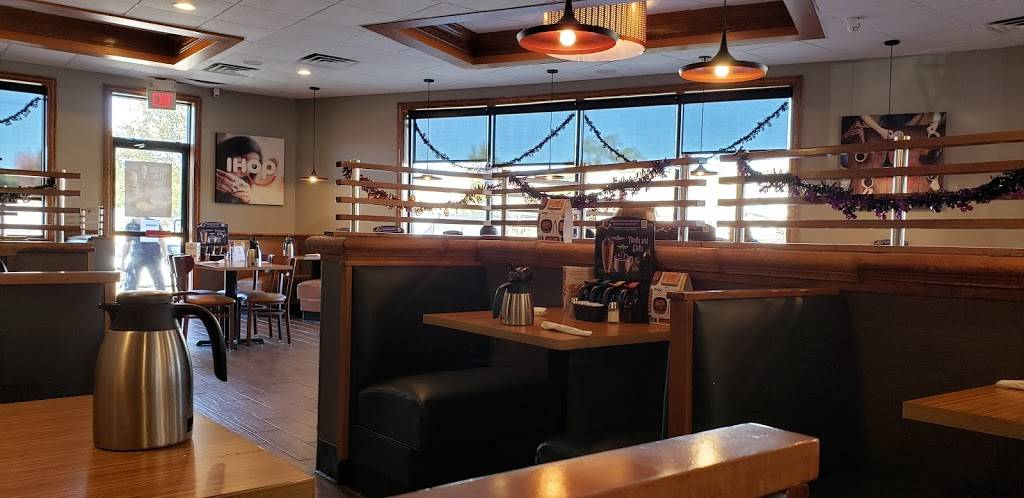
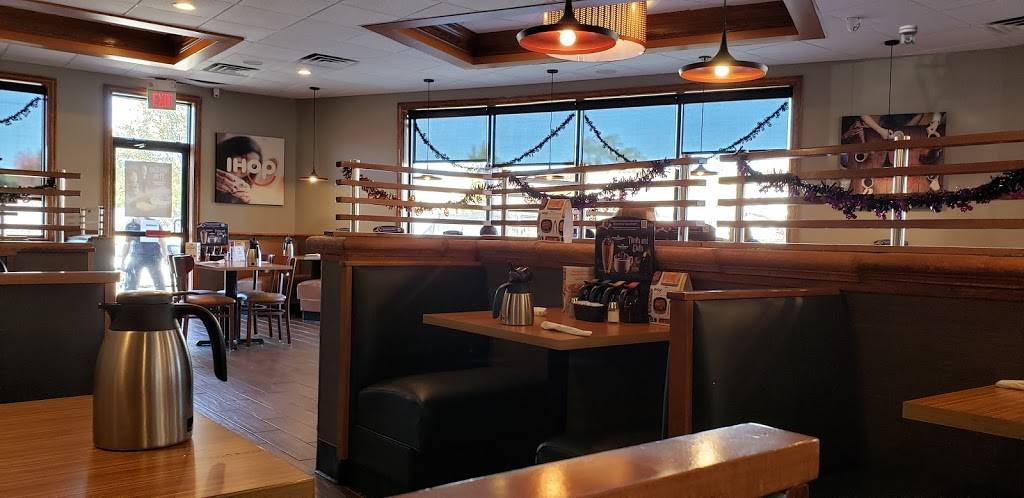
+ security camera [898,24,919,46]
